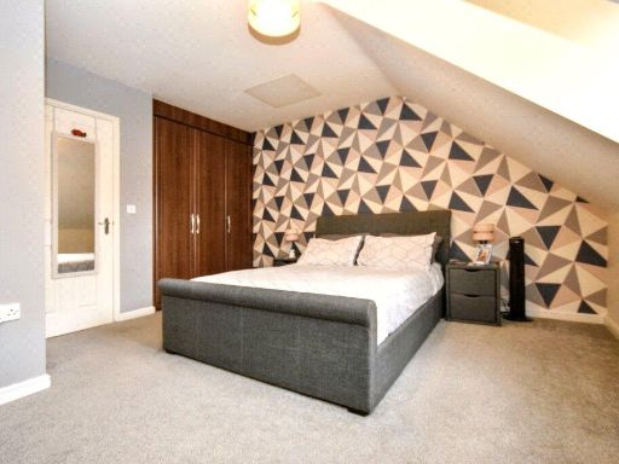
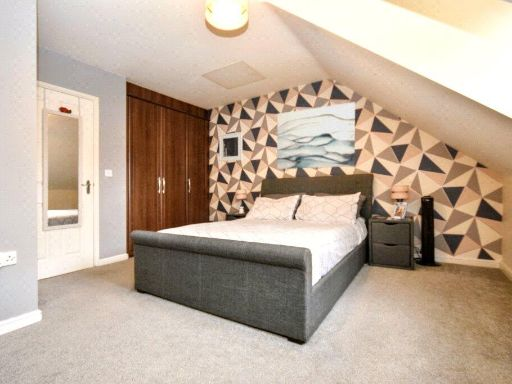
+ wall art [276,101,356,170]
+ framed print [218,131,243,162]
